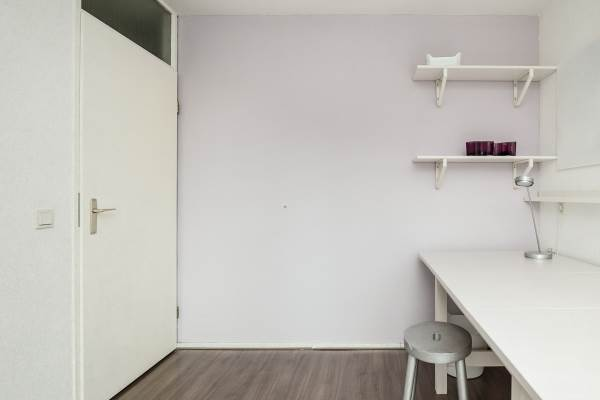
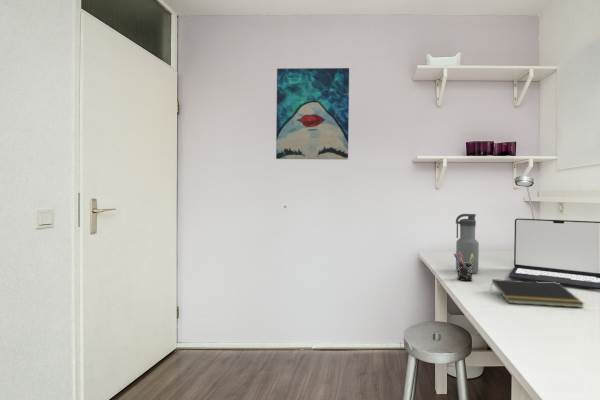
+ wall art [275,67,350,161]
+ water bottle [455,213,480,275]
+ notepad [489,278,585,309]
+ pen holder [453,252,474,282]
+ laptop [508,217,600,291]
